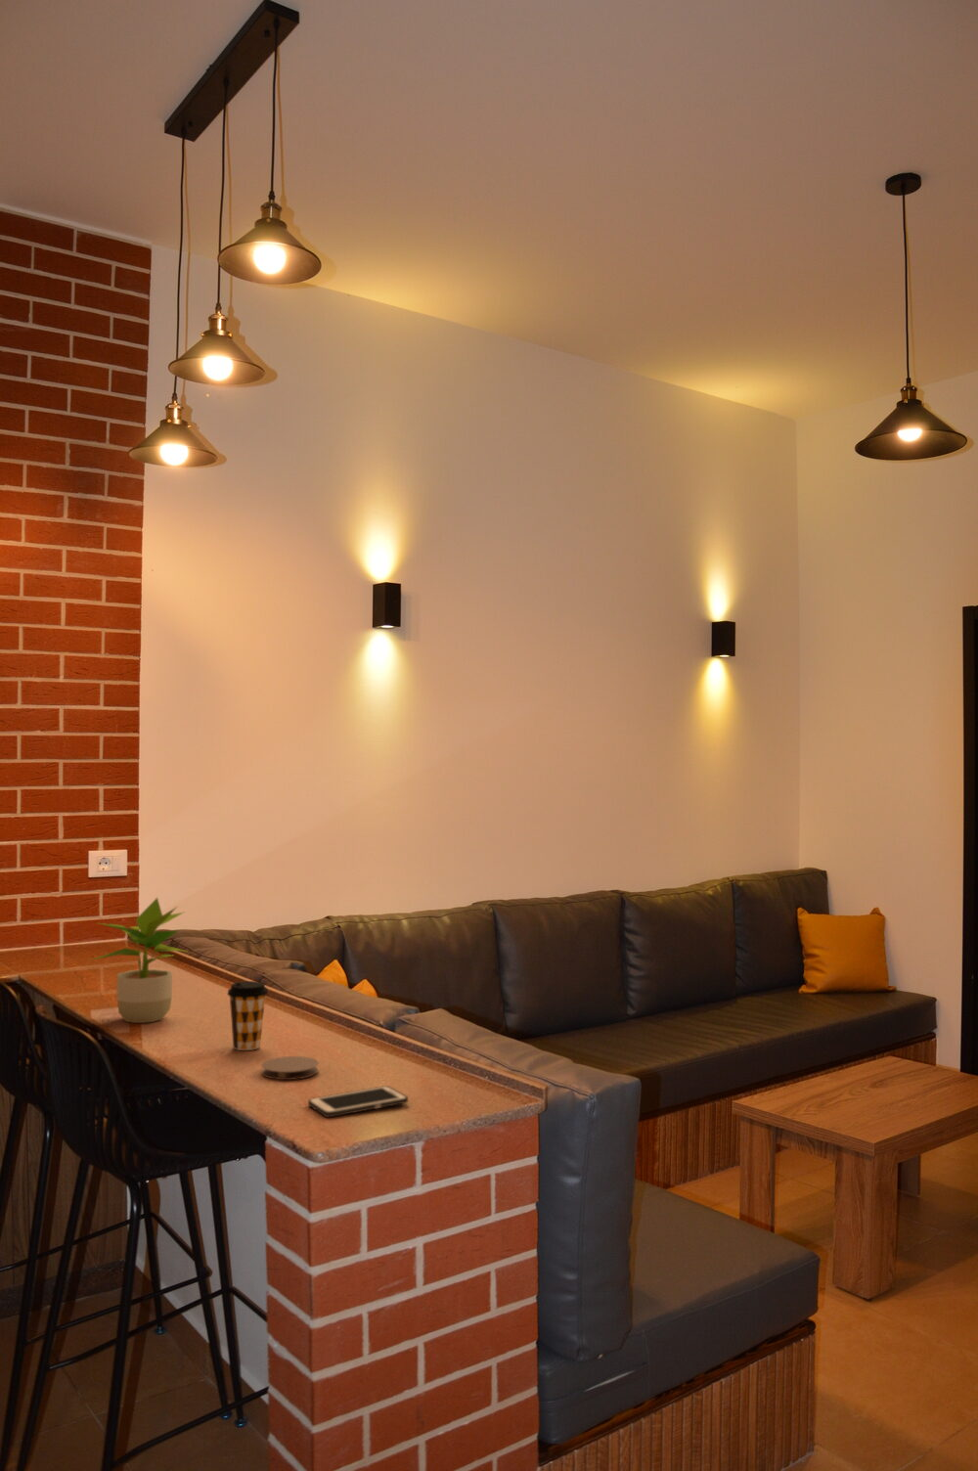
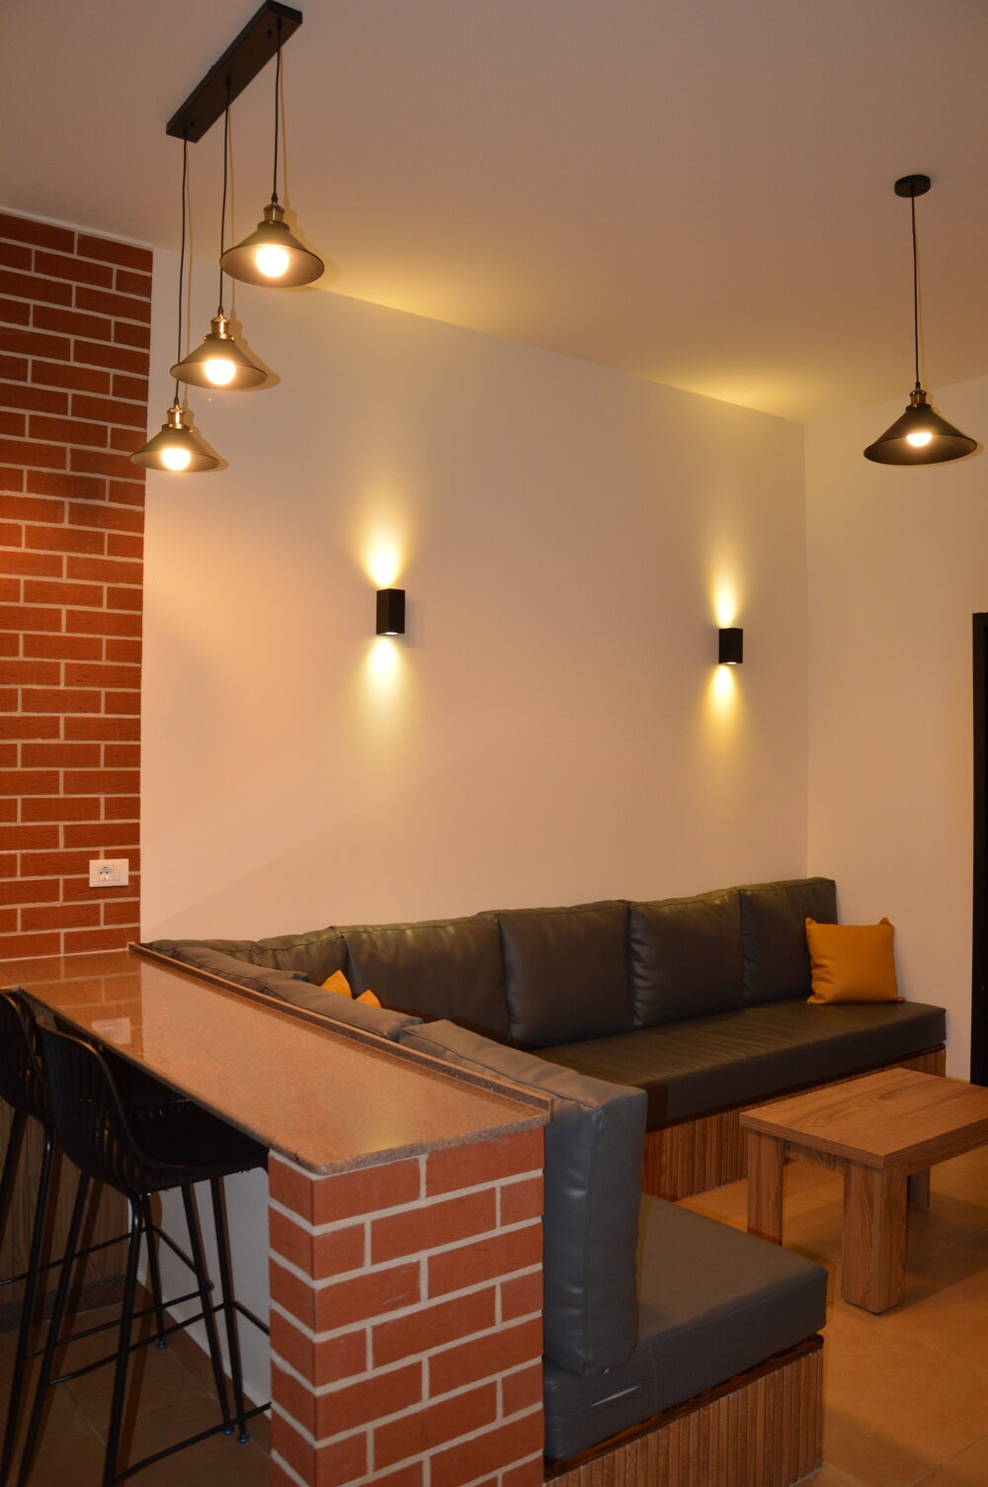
- cell phone [307,1085,409,1117]
- coffee cup [226,980,269,1051]
- potted plant [90,897,188,1024]
- coaster [260,1055,320,1080]
